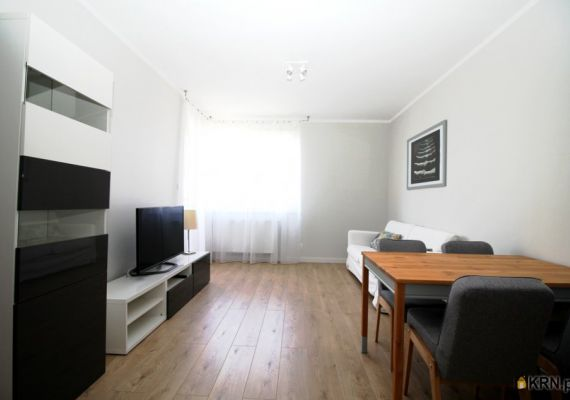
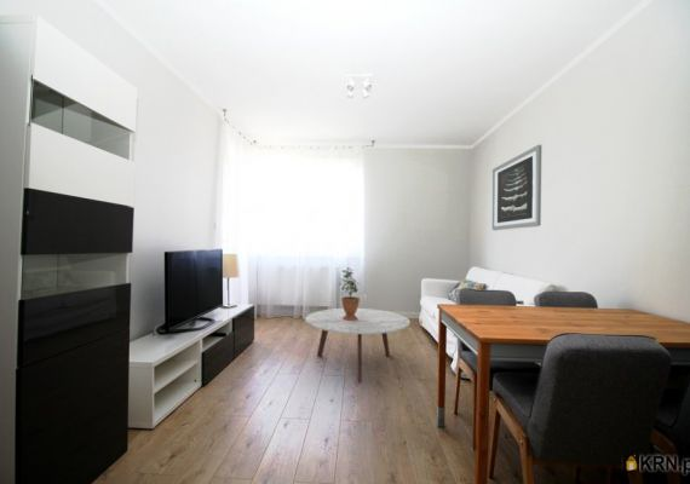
+ potted plant [338,265,361,321]
+ coffee table [304,307,412,384]
